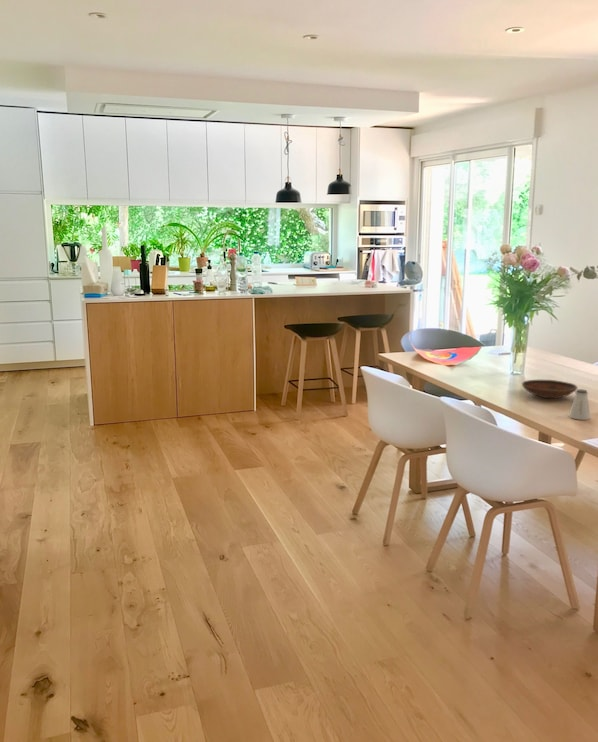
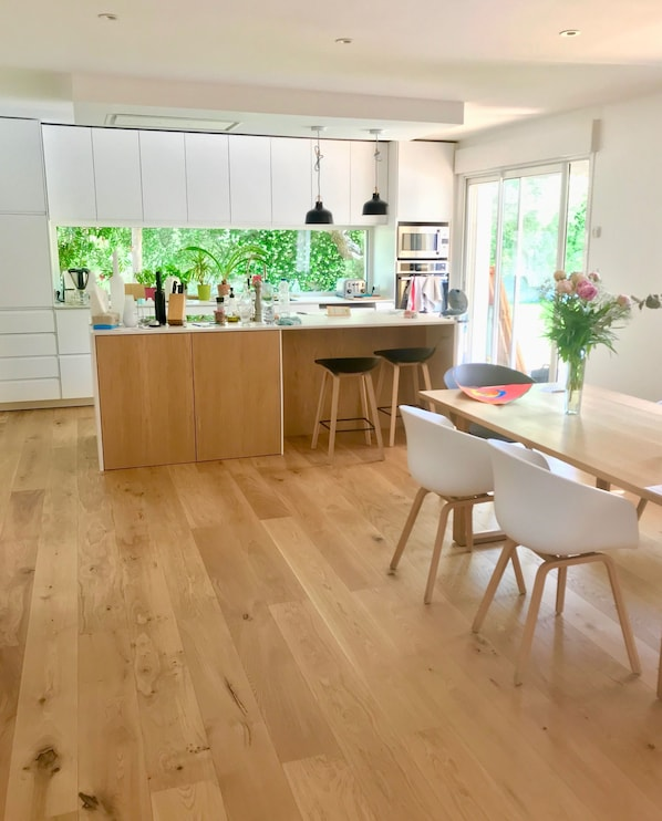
- saltshaker [568,388,591,421]
- bowl [521,379,579,399]
